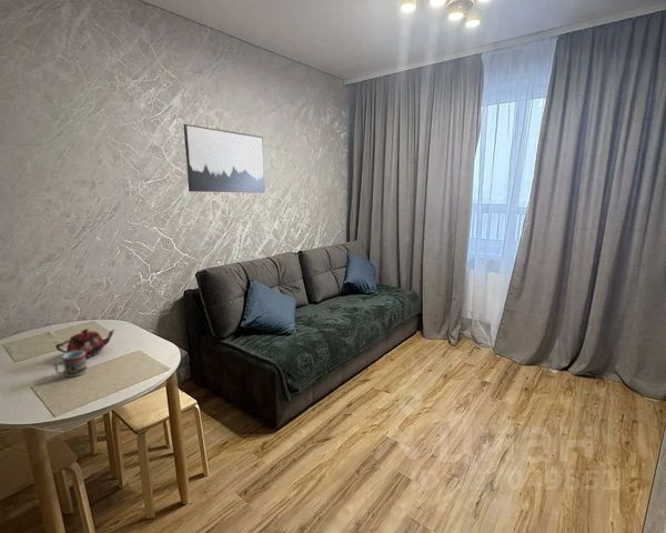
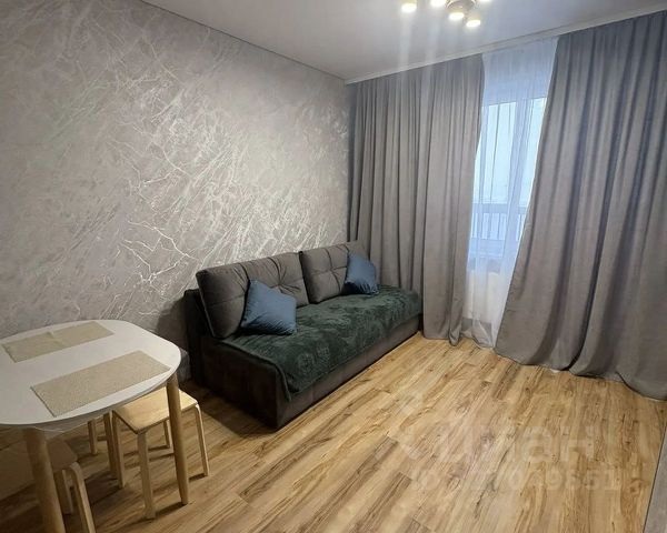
- cup [53,351,89,378]
- wall art [182,123,266,194]
- teapot [54,328,117,359]
